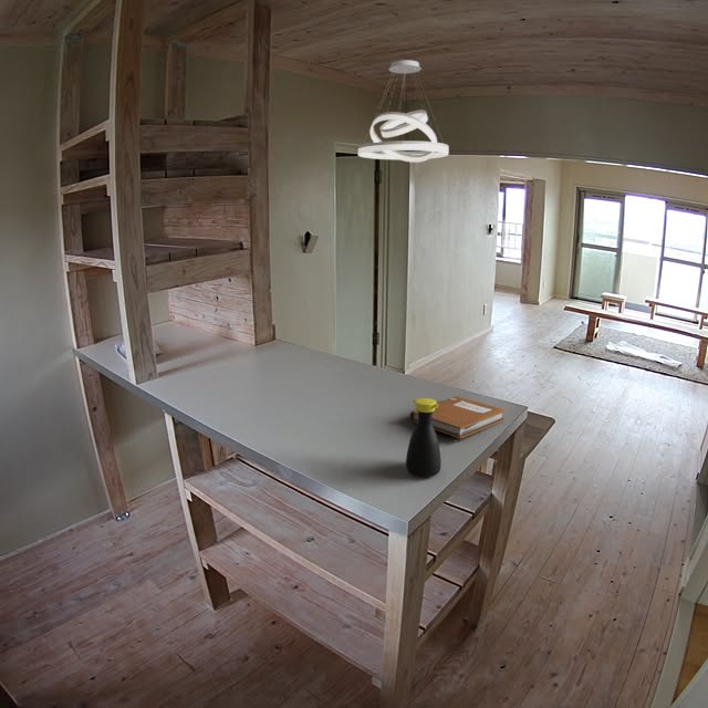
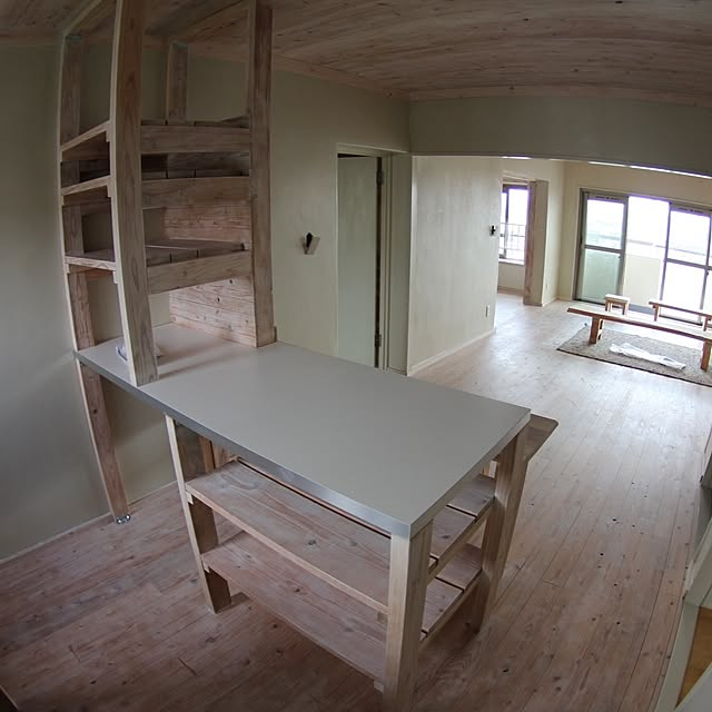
- bottle [405,397,442,478]
- pendant light [357,59,450,164]
- notebook [409,396,507,439]
